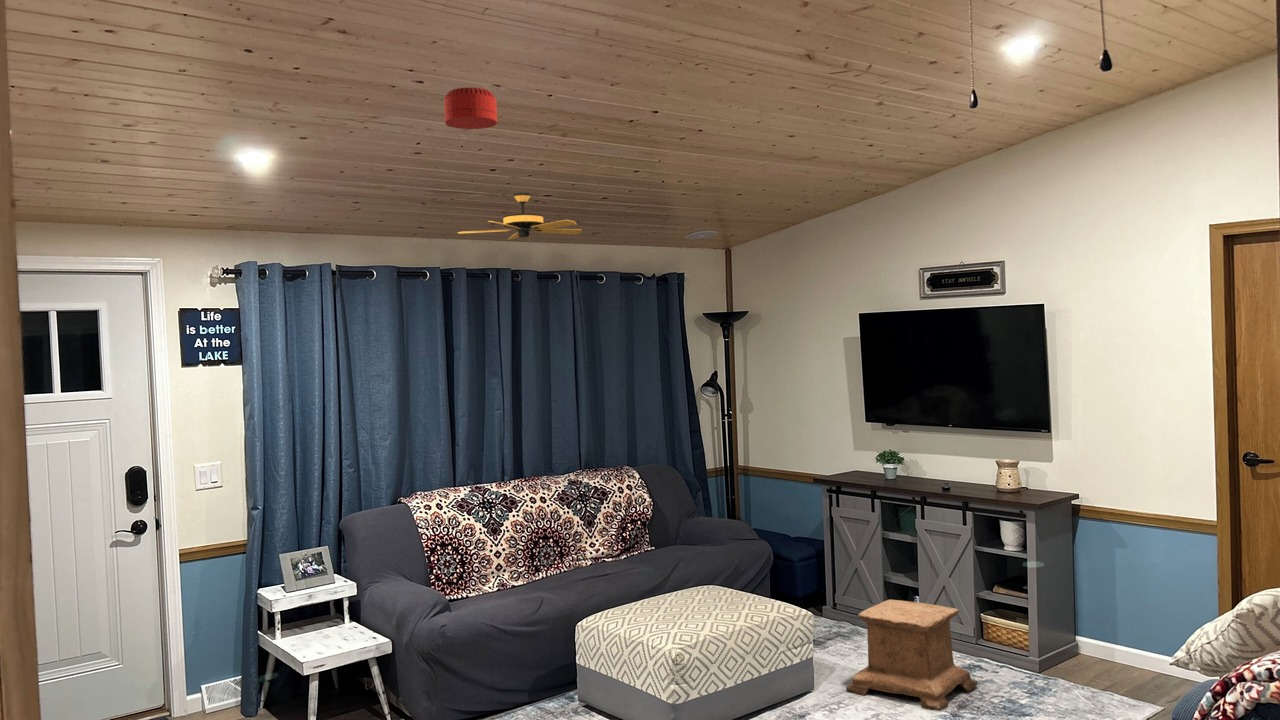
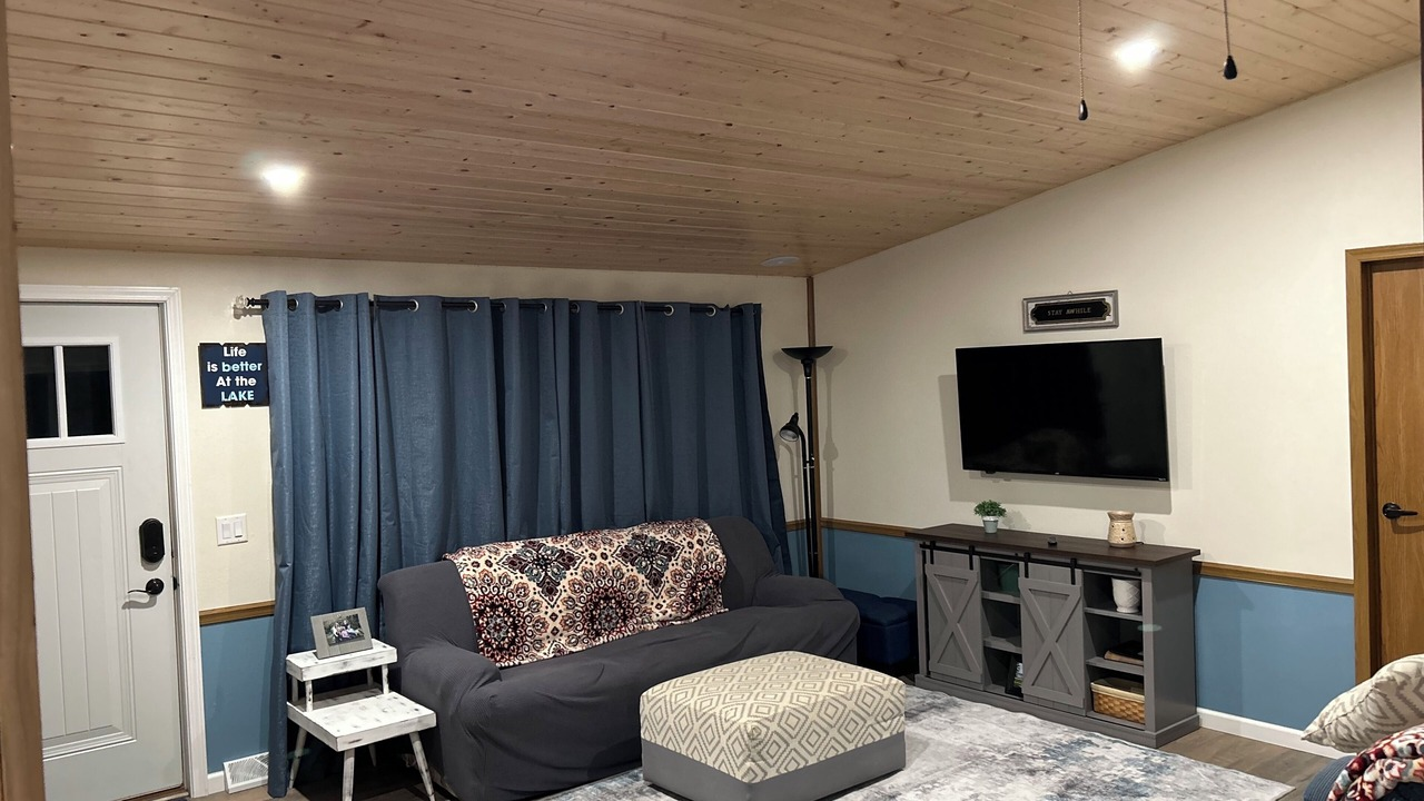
- smoke detector [443,86,498,130]
- stool [845,599,979,712]
- ceiling fan [457,192,582,260]
